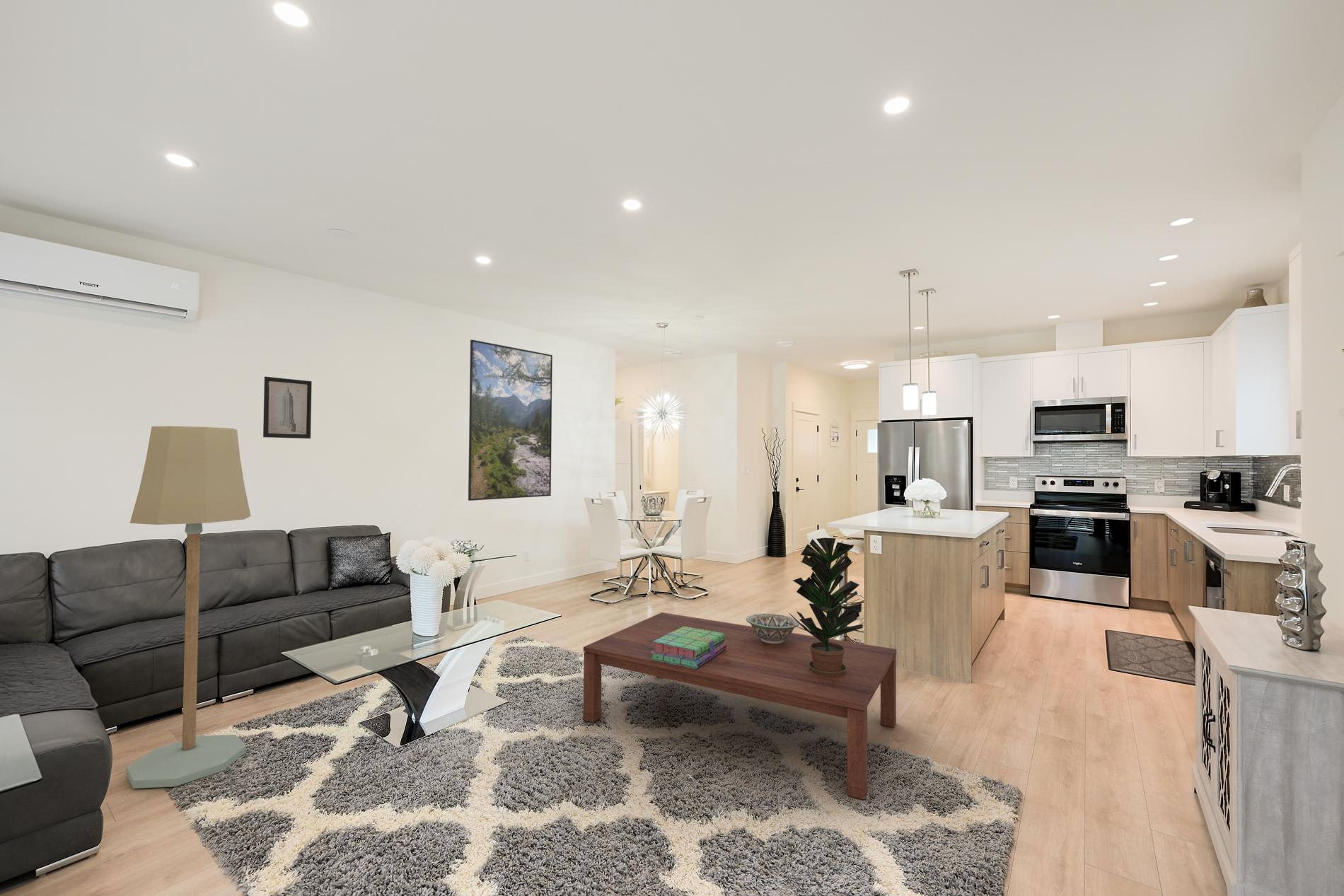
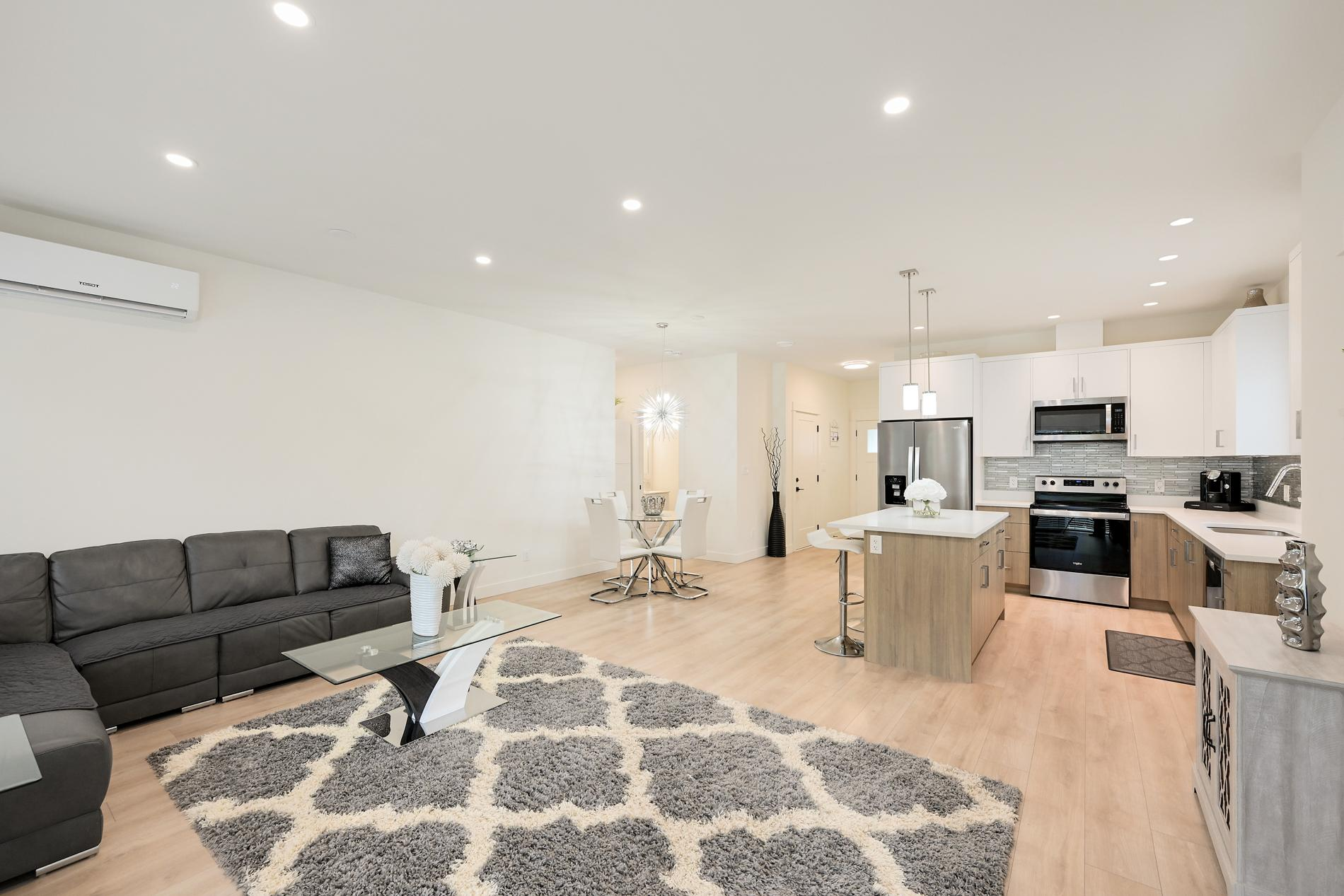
- decorative bowl [746,613,800,644]
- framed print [468,339,553,501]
- floor lamp [125,425,252,789]
- stack of books [651,627,726,669]
- potted plant [786,537,864,677]
- wall art [262,376,313,439]
- coffee table [583,612,898,801]
